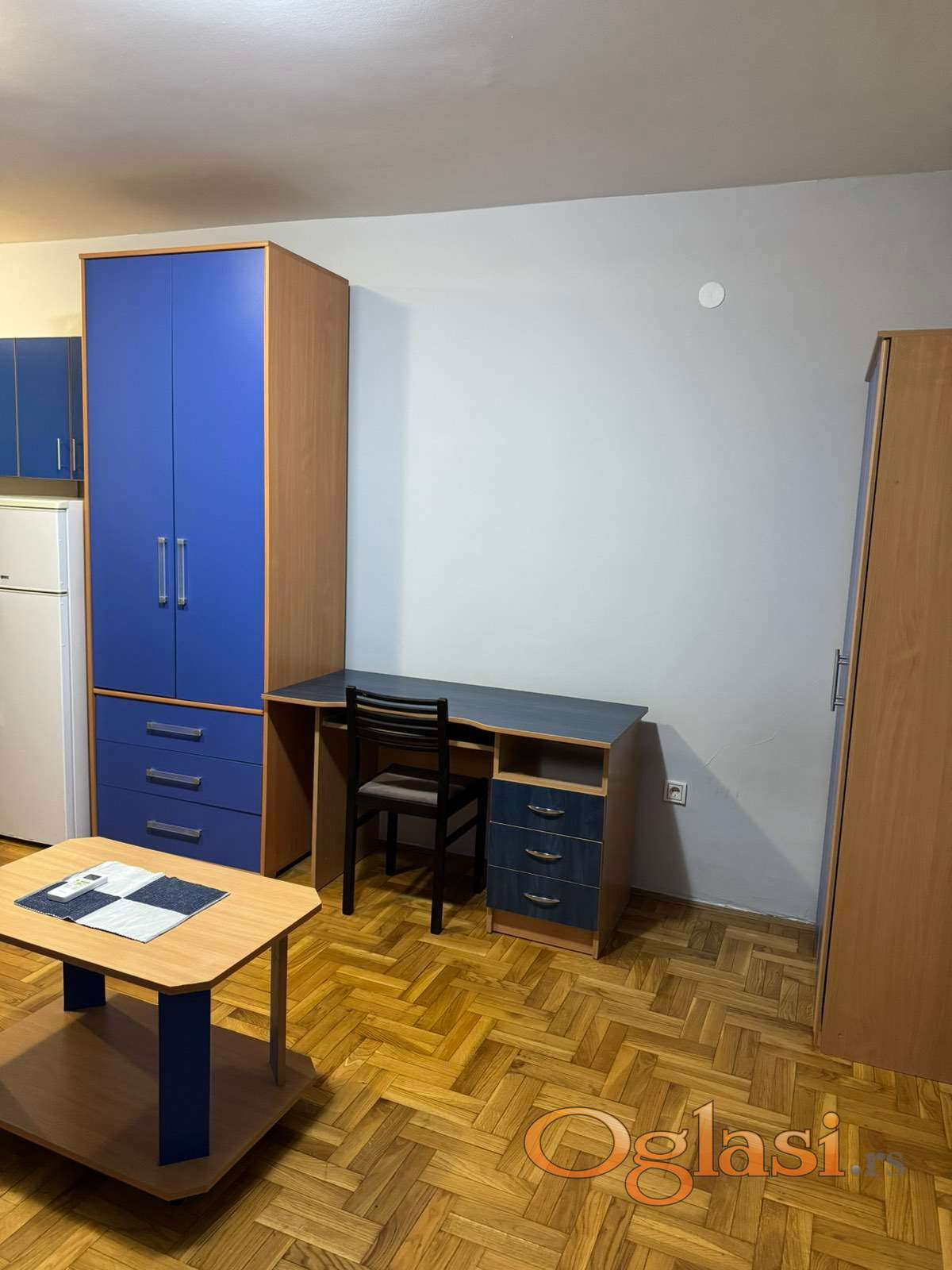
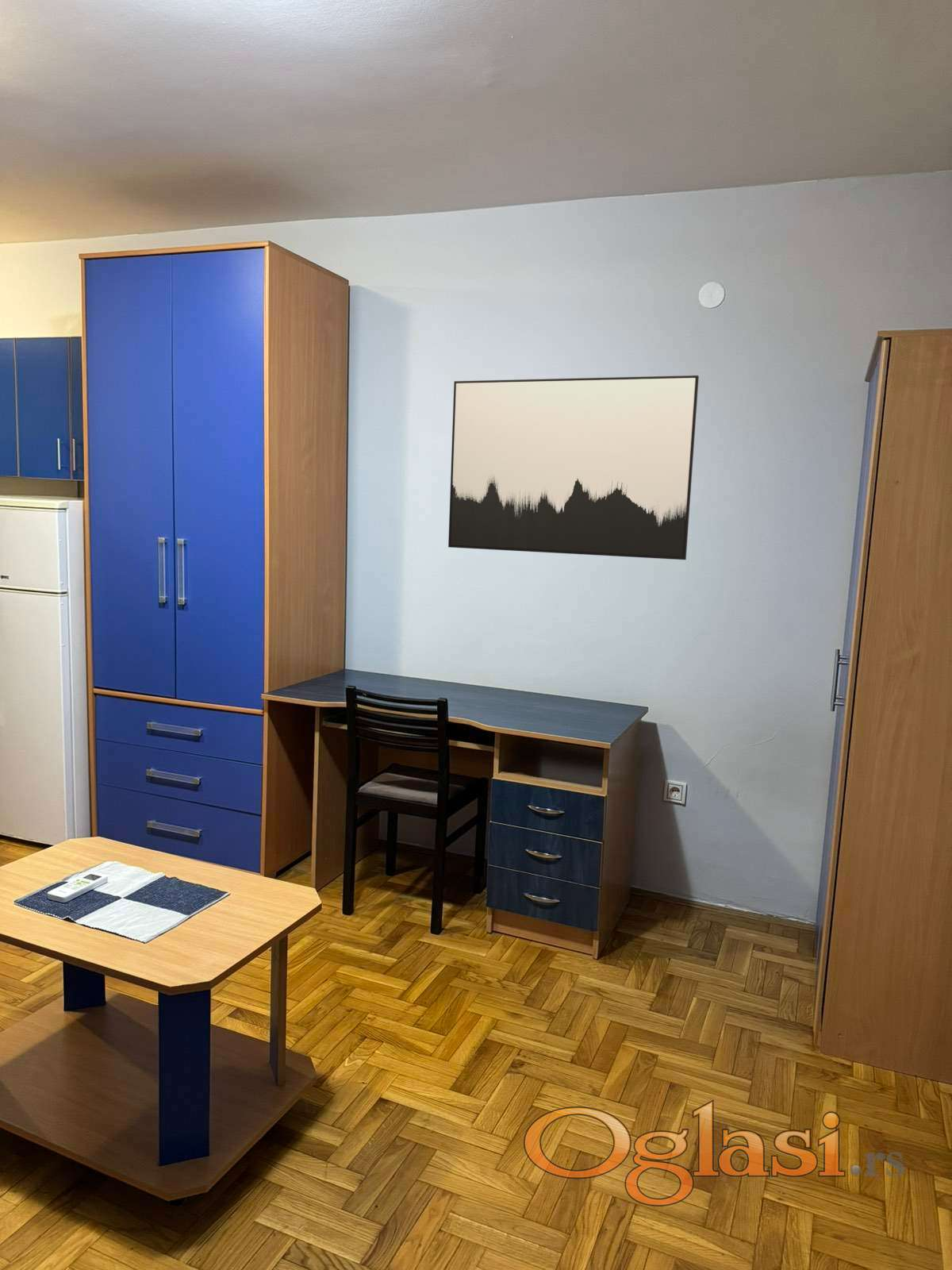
+ wall art [447,375,700,560]
